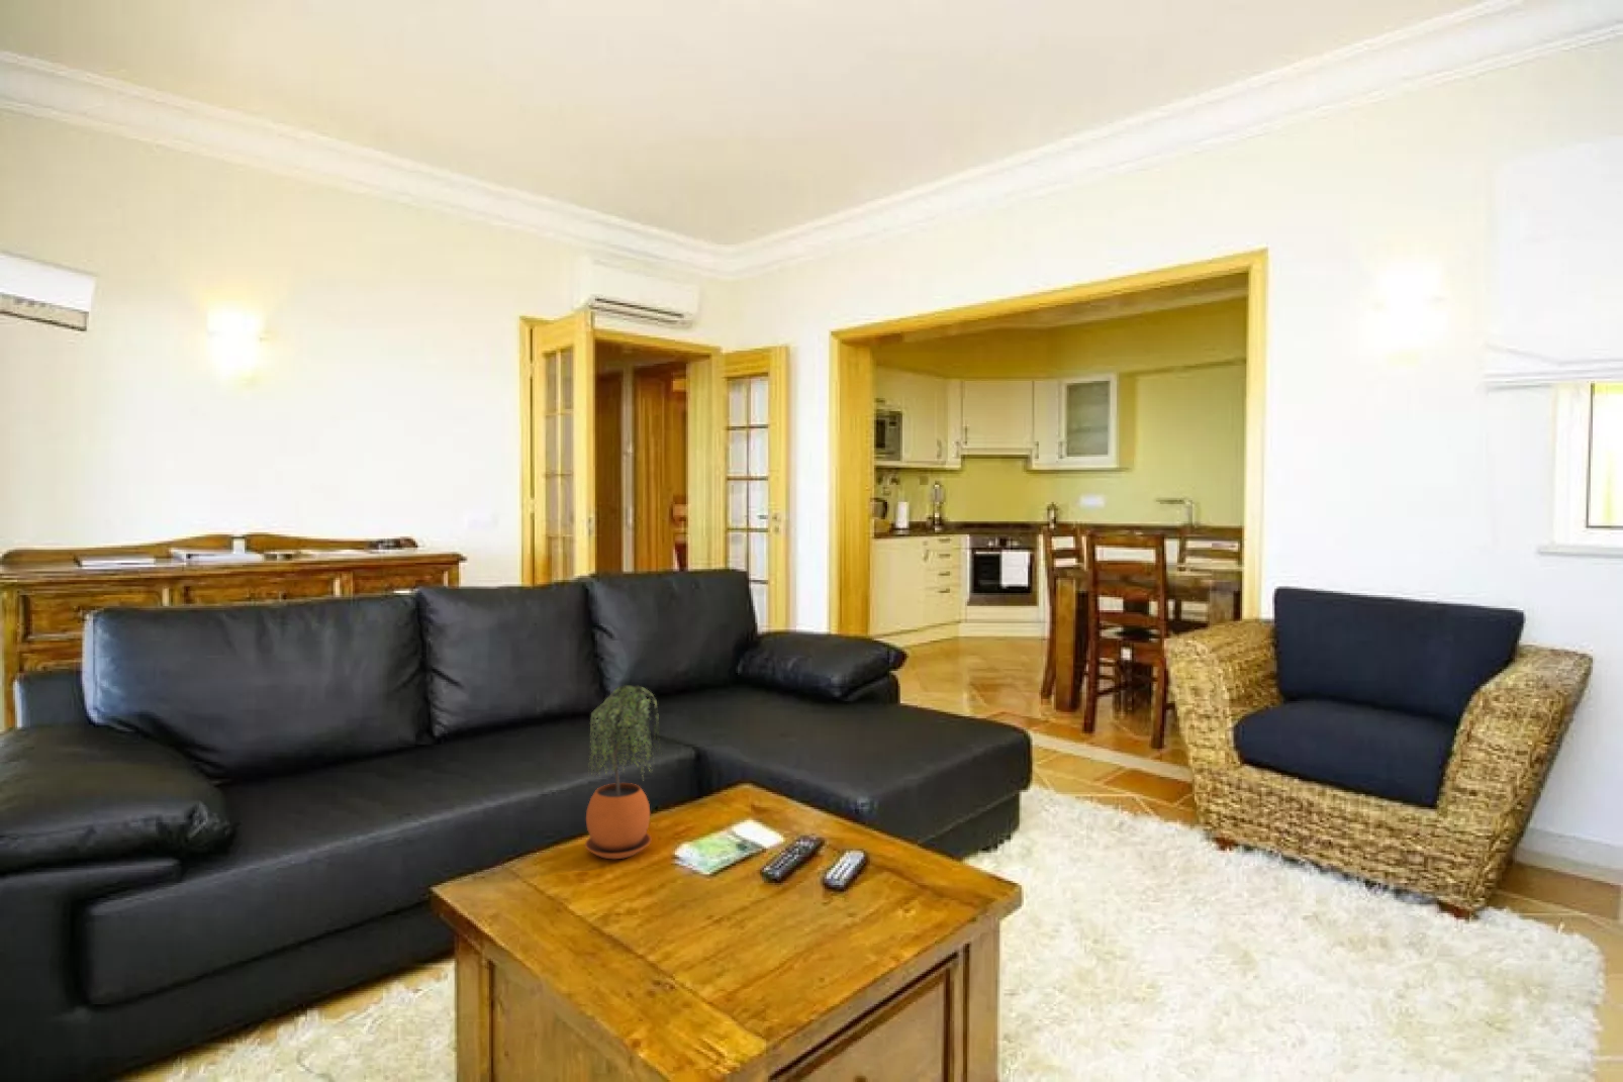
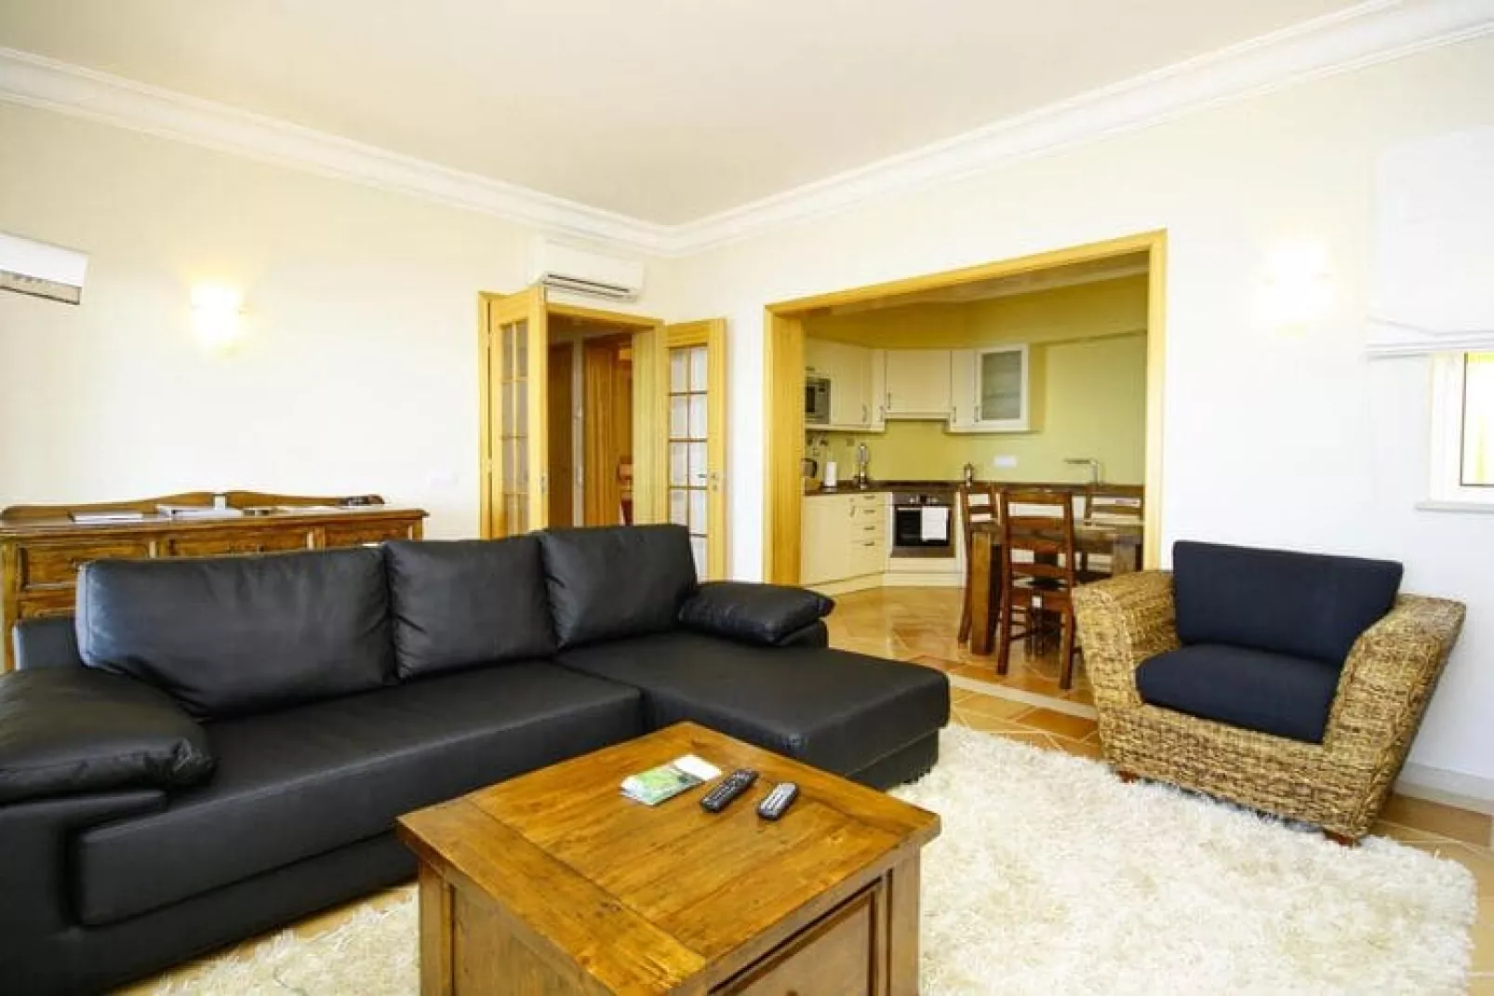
- potted plant [584,683,664,860]
